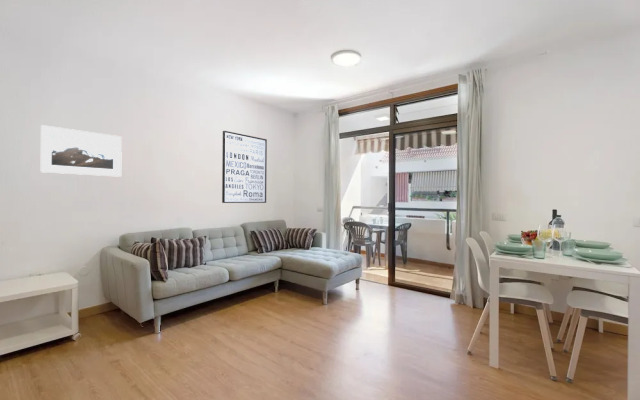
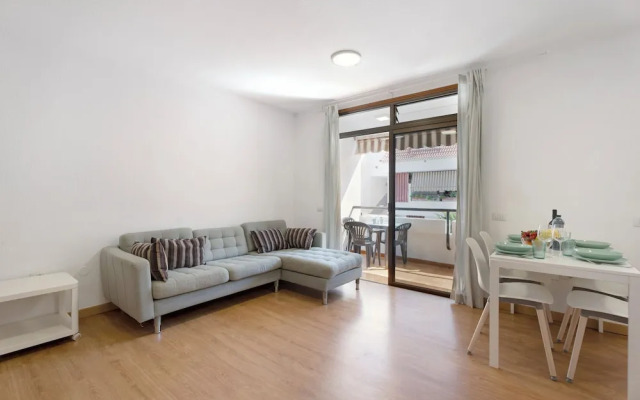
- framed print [40,124,123,178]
- wall art [221,130,268,204]
